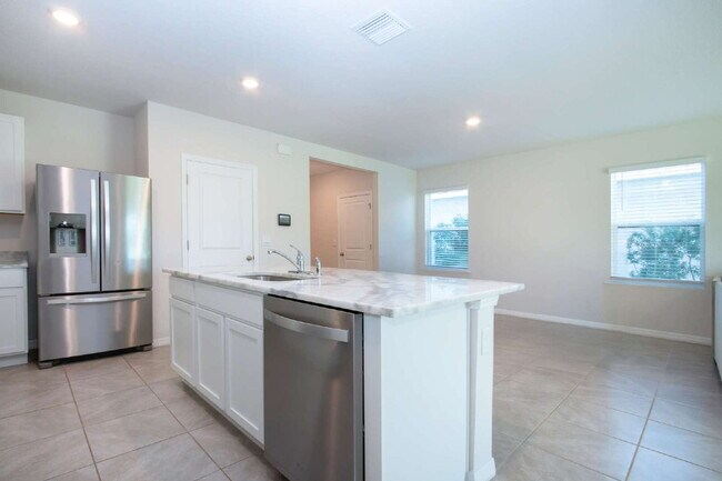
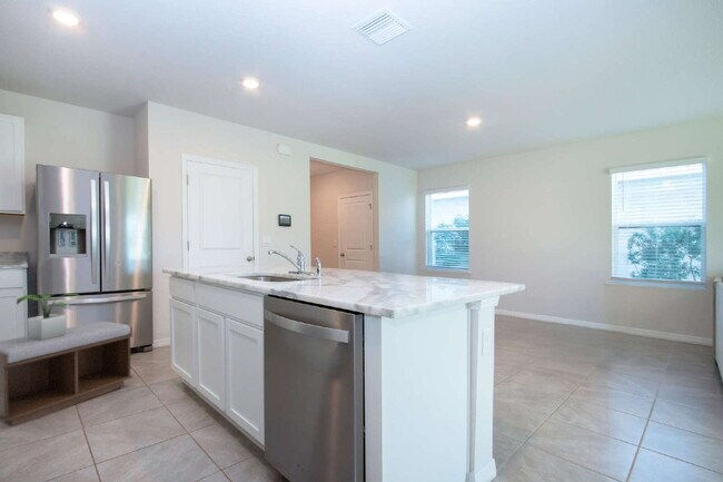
+ bench [0,321,133,427]
+ potted plant [16,293,82,341]
